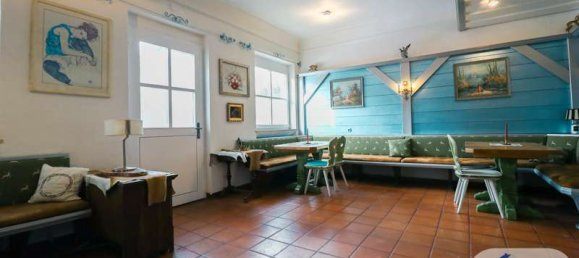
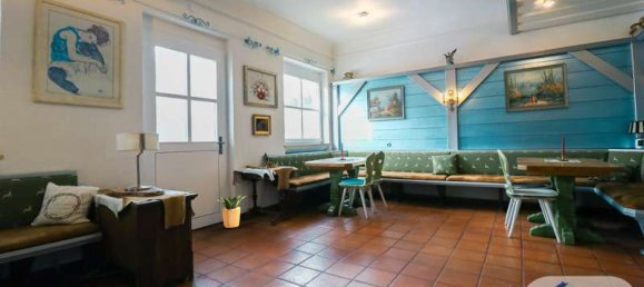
+ potted plant [217,195,247,229]
